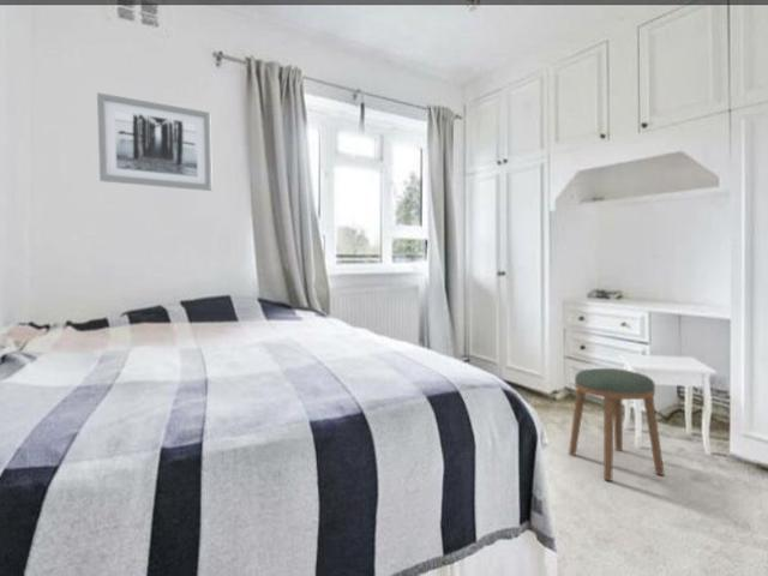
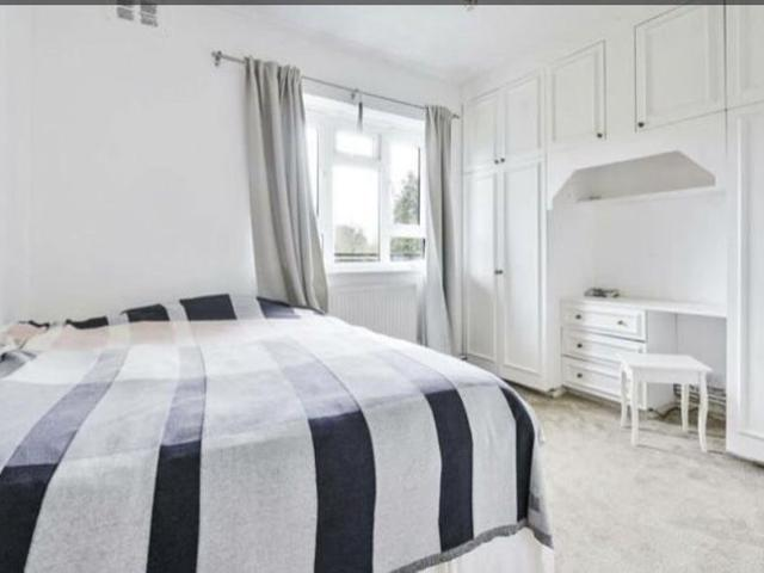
- stool [568,367,666,481]
- wall art [96,91,214,192]
